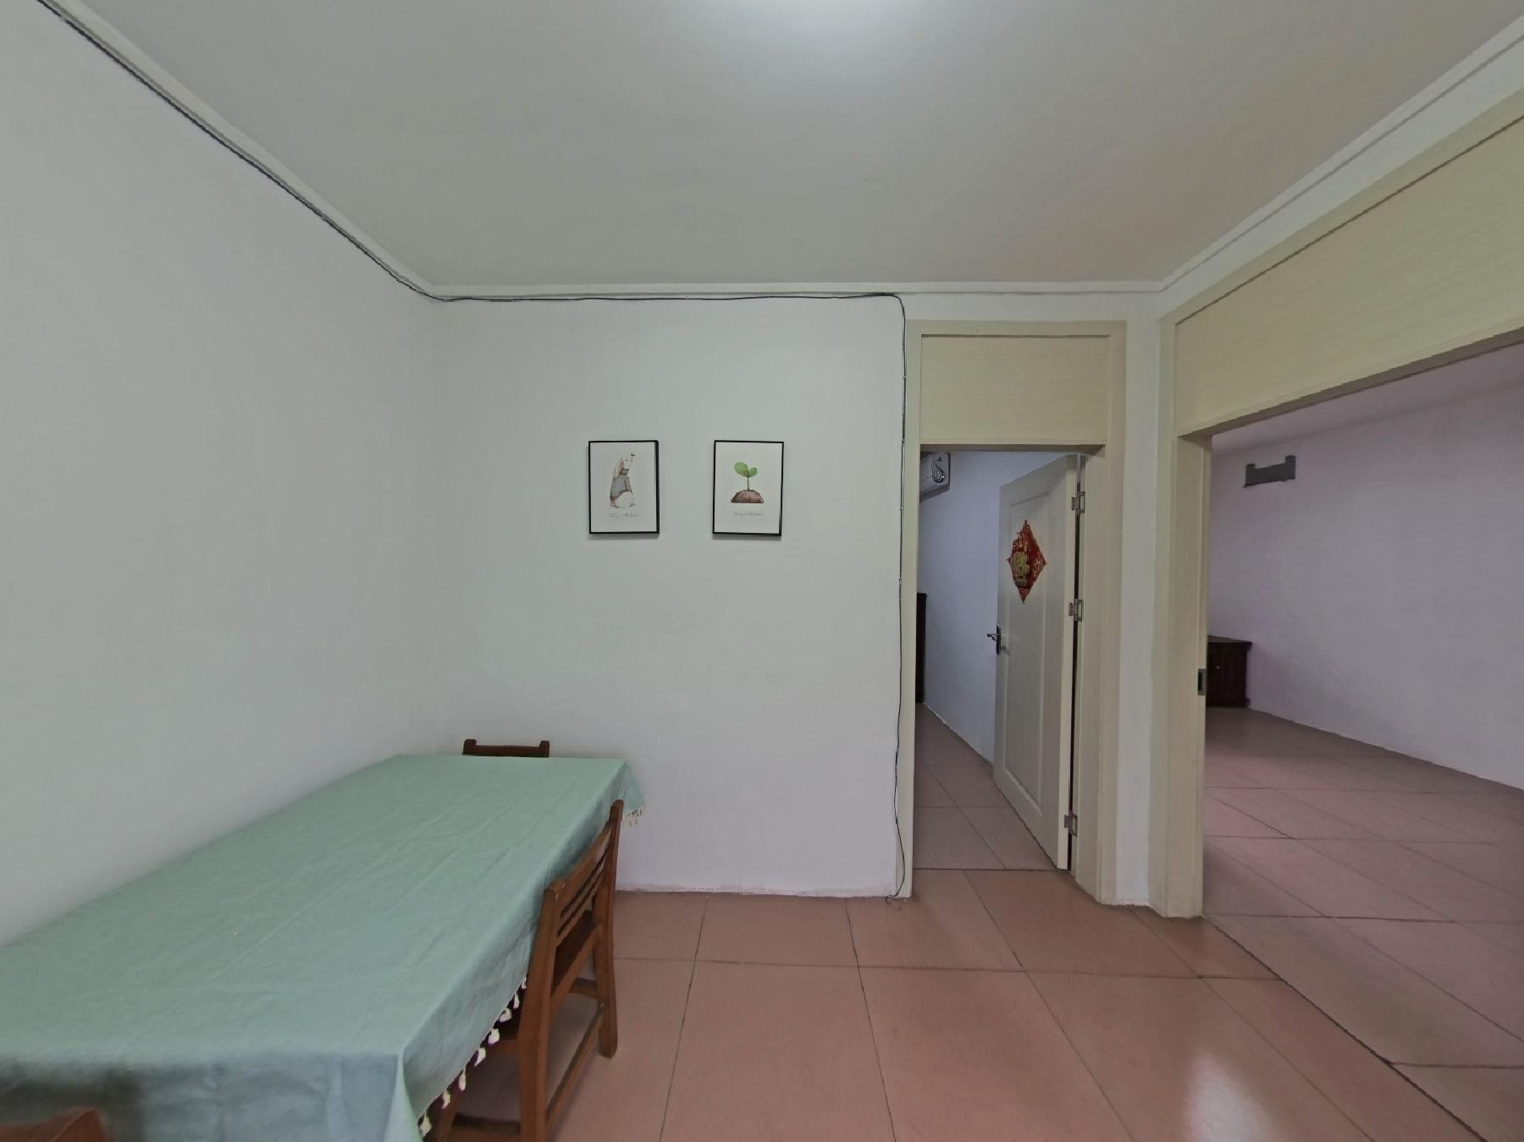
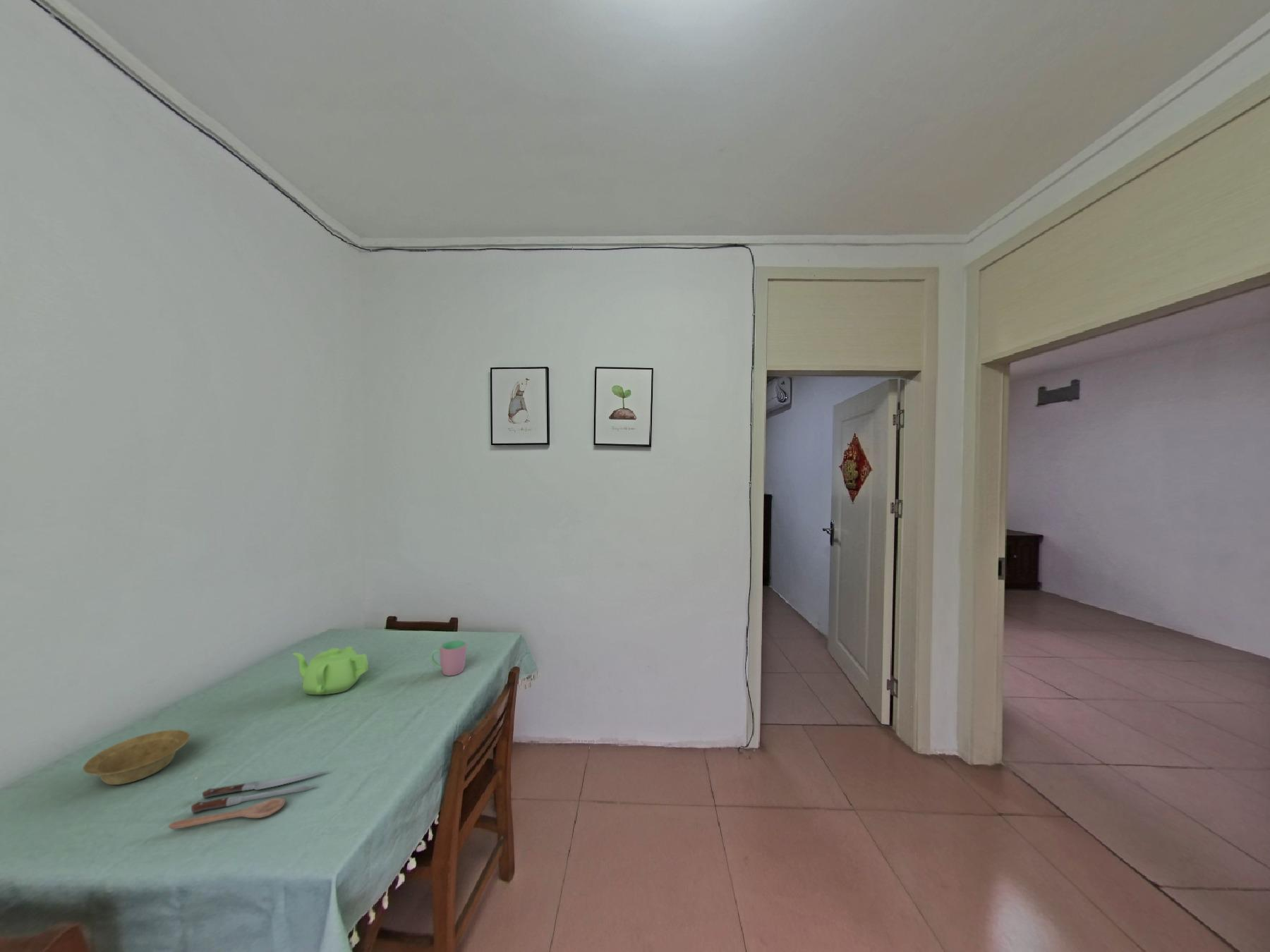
+ bowl [83,729,191,786]
+ teapot [291,646,370,695]
+ cup [430,640,467,676]
+ spoon [168,770,332,829]
